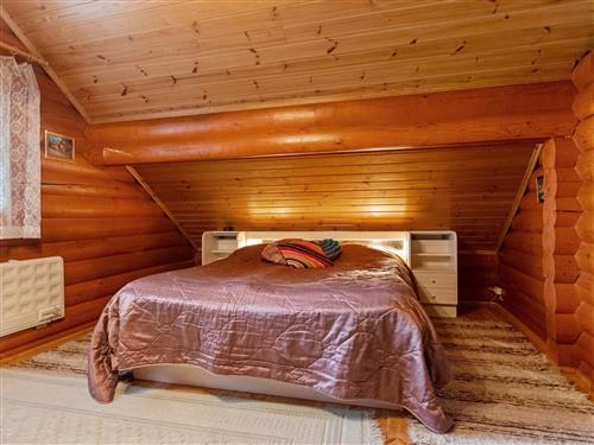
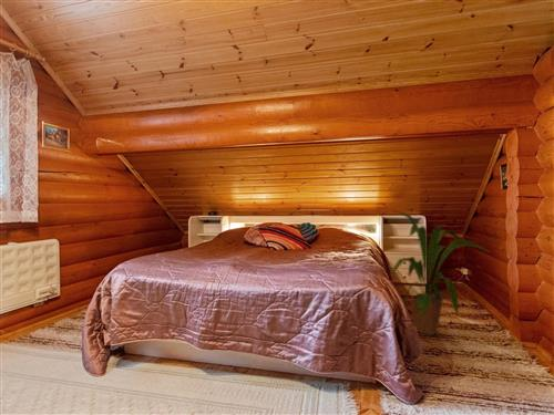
+ house plant [389,210,491,336]
